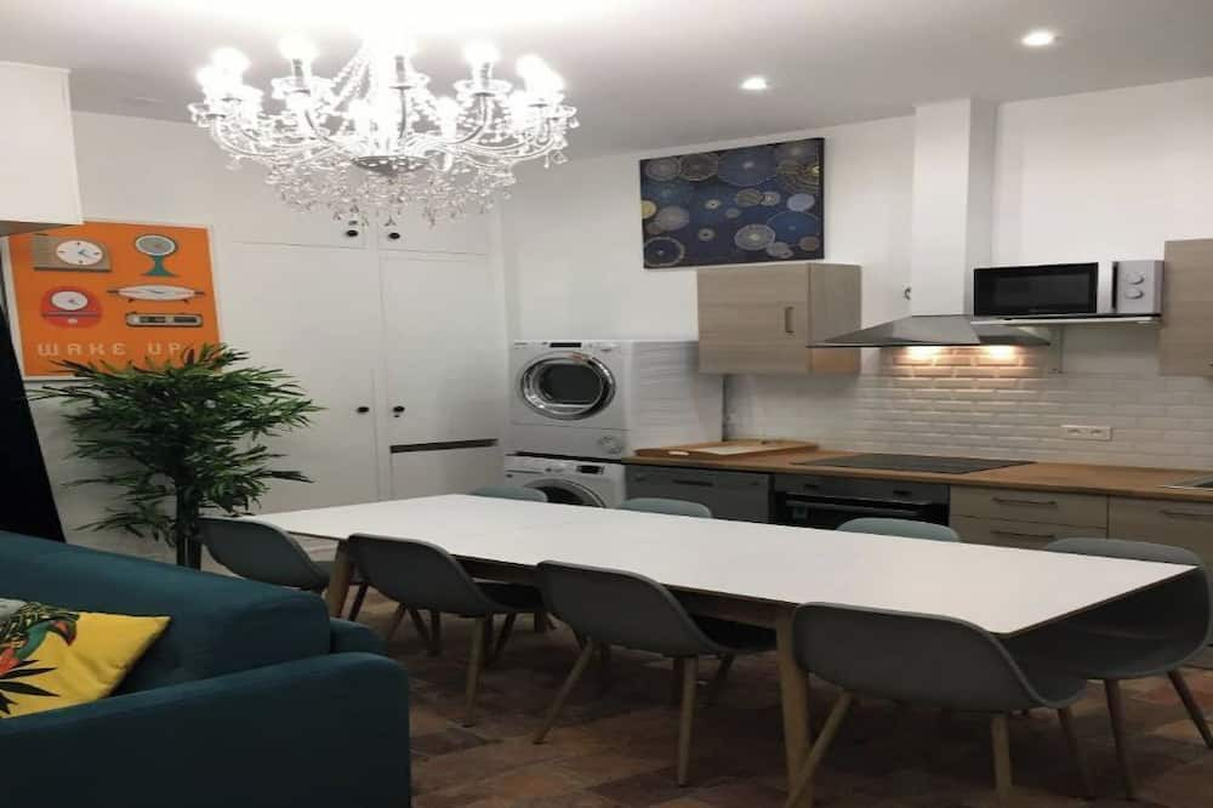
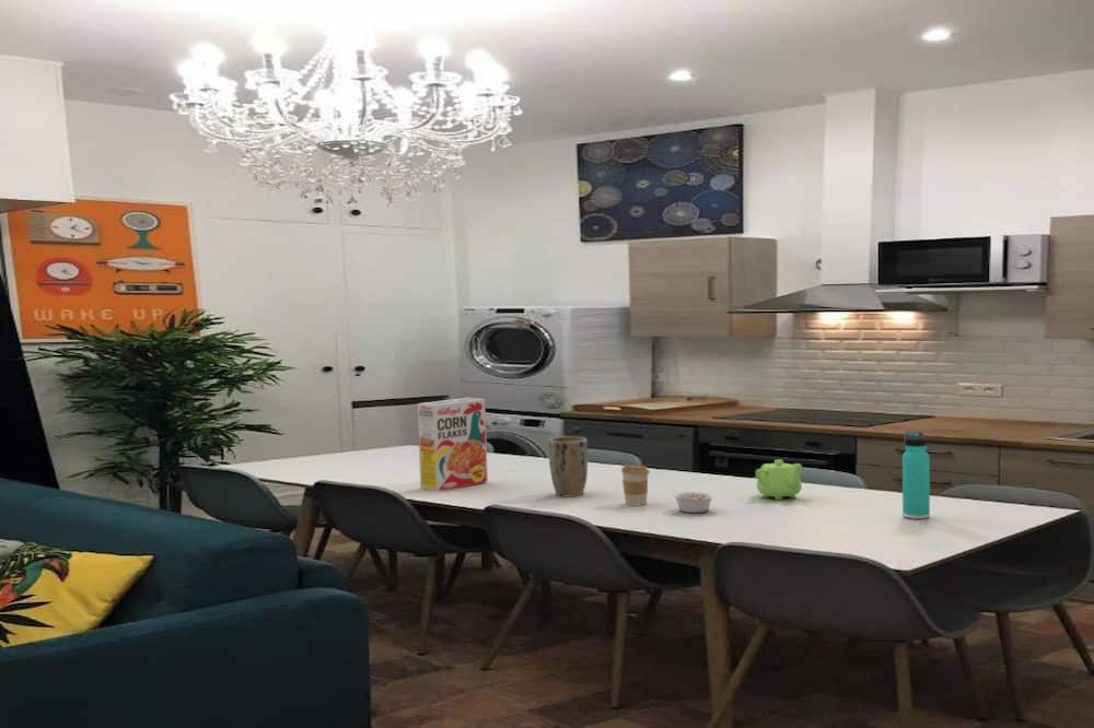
+ cereal box [416,397,489,492]
+ thermos bottle [901,430,931,520]
+ coffee cup [620,463,651,506]
+ legume [672,491,715,514]
+ plant pot [548,435,589,497]
+ teapot [755,459,803,501]
